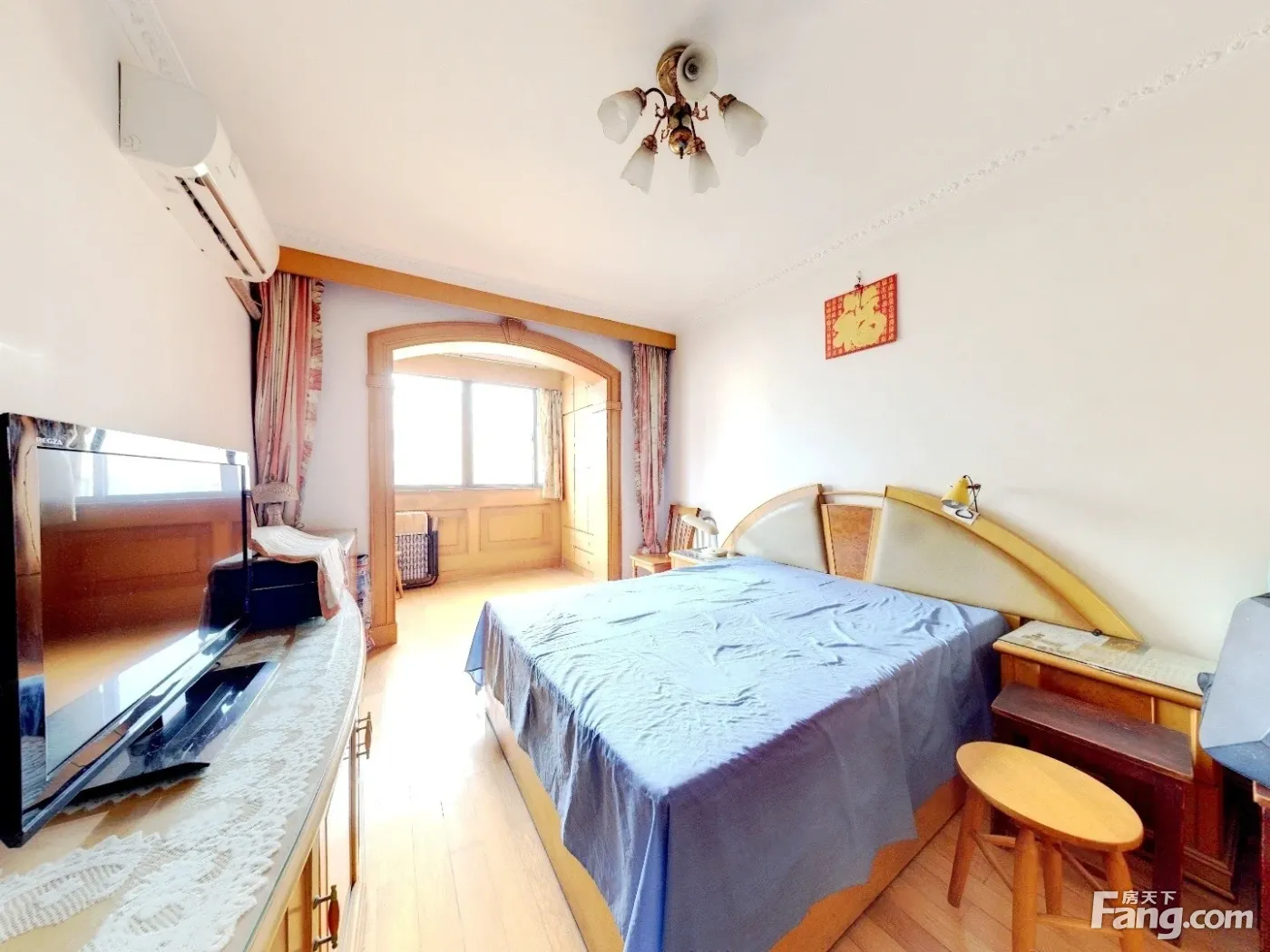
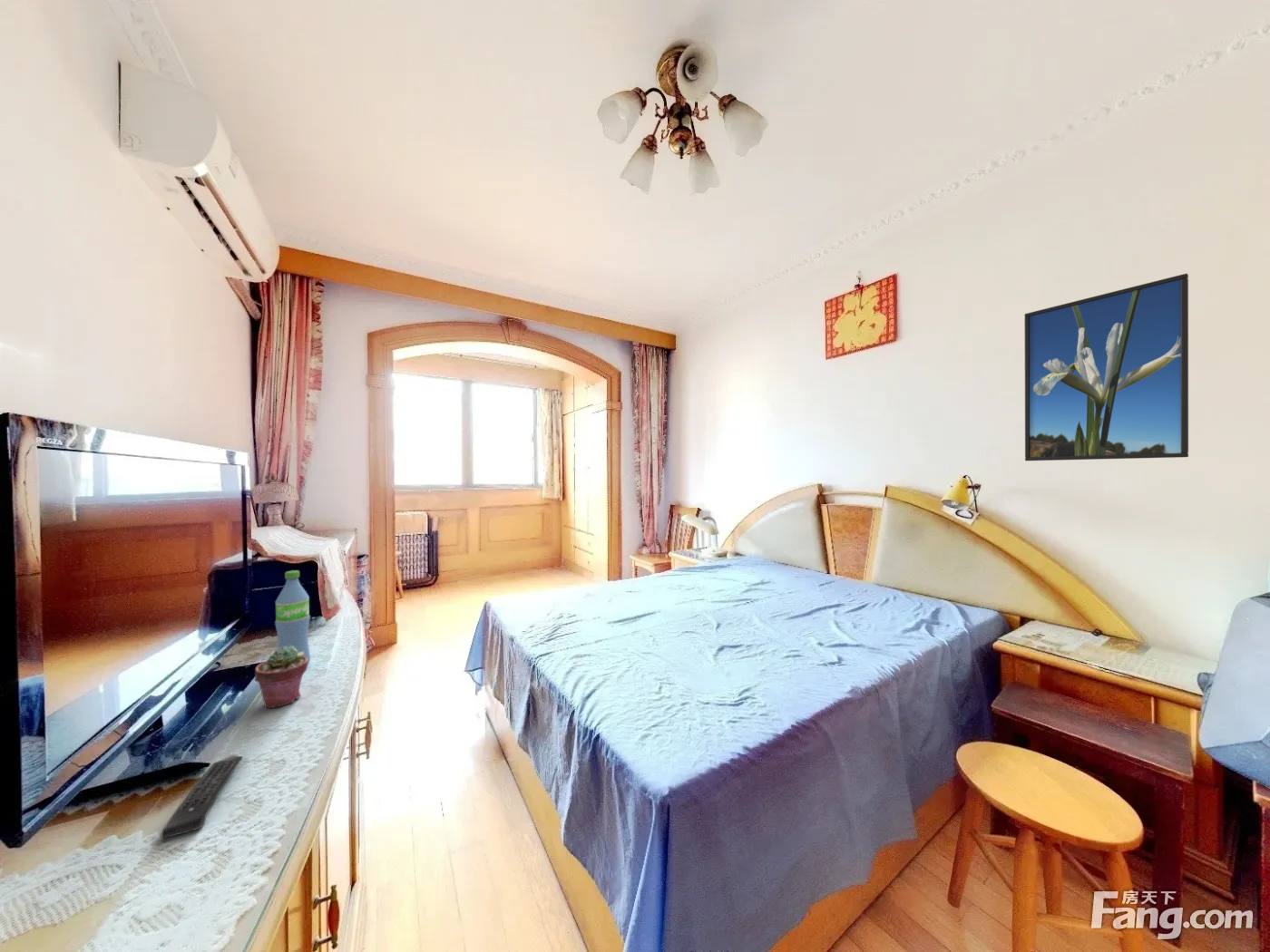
+ remote control [161,754,244,840]
+ water bottle [274,569,311,666]
+ potted succulent [254,646,308,709]
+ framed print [1023,273,1189,461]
